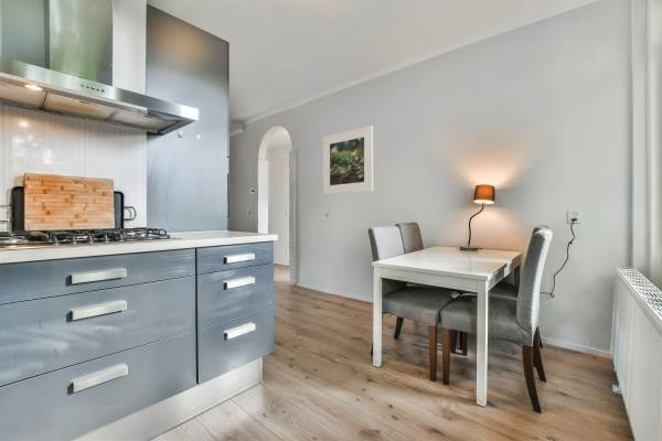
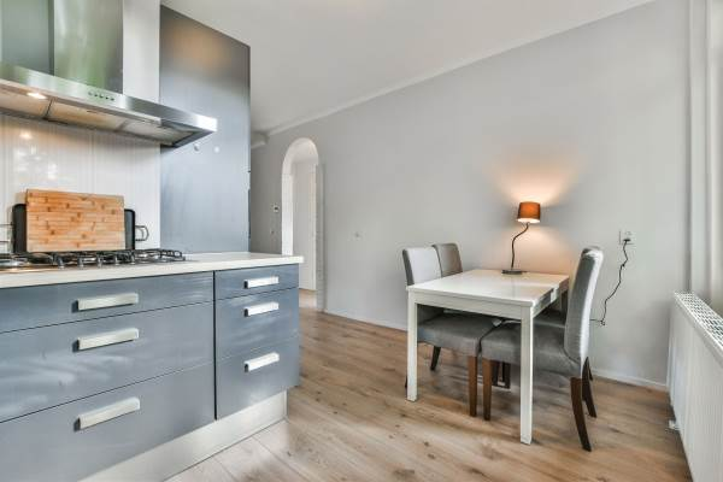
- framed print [322,125,374,195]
